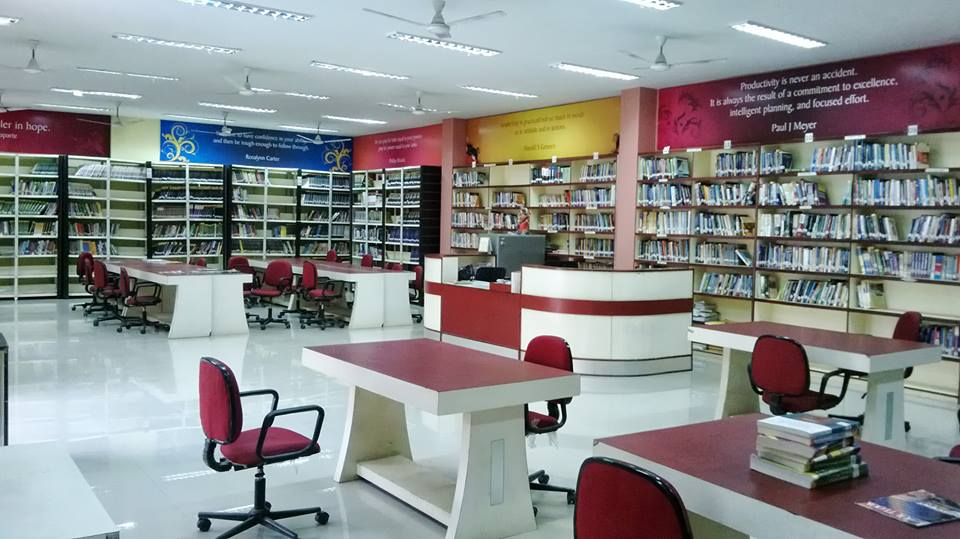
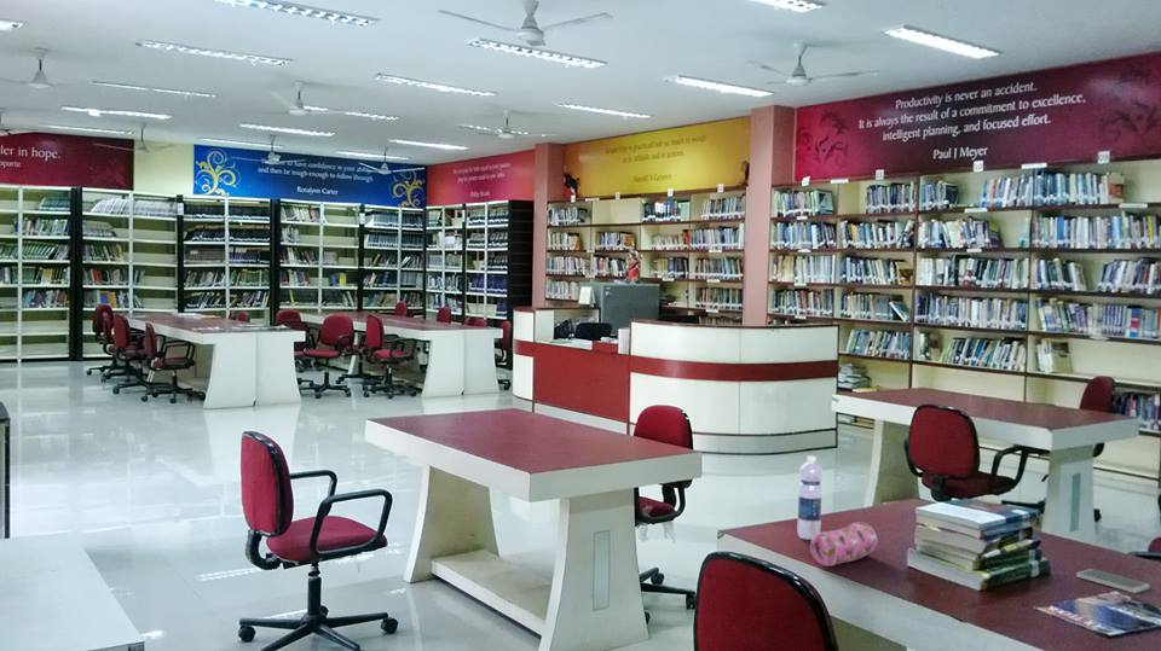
+ smartphone [1075,568,1150,594]
+ pencil case [809,521,879,568]
+ water bottle [796,455,824,541]
